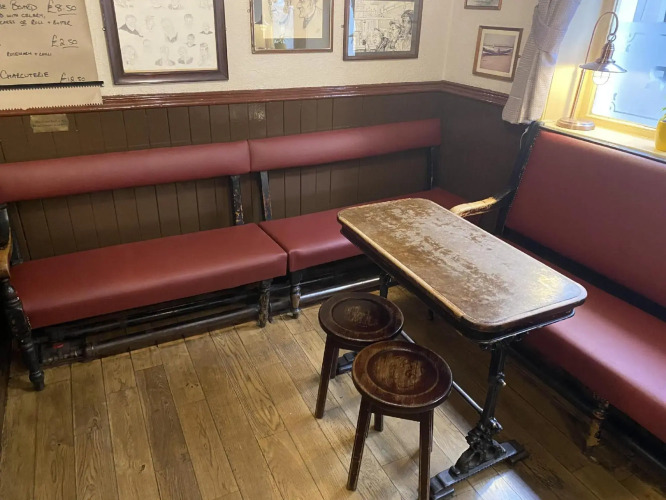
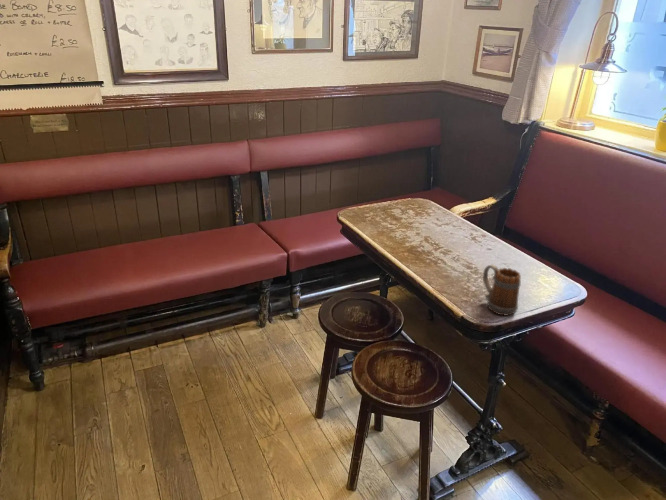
+ beer mug [482,264,522,317]
